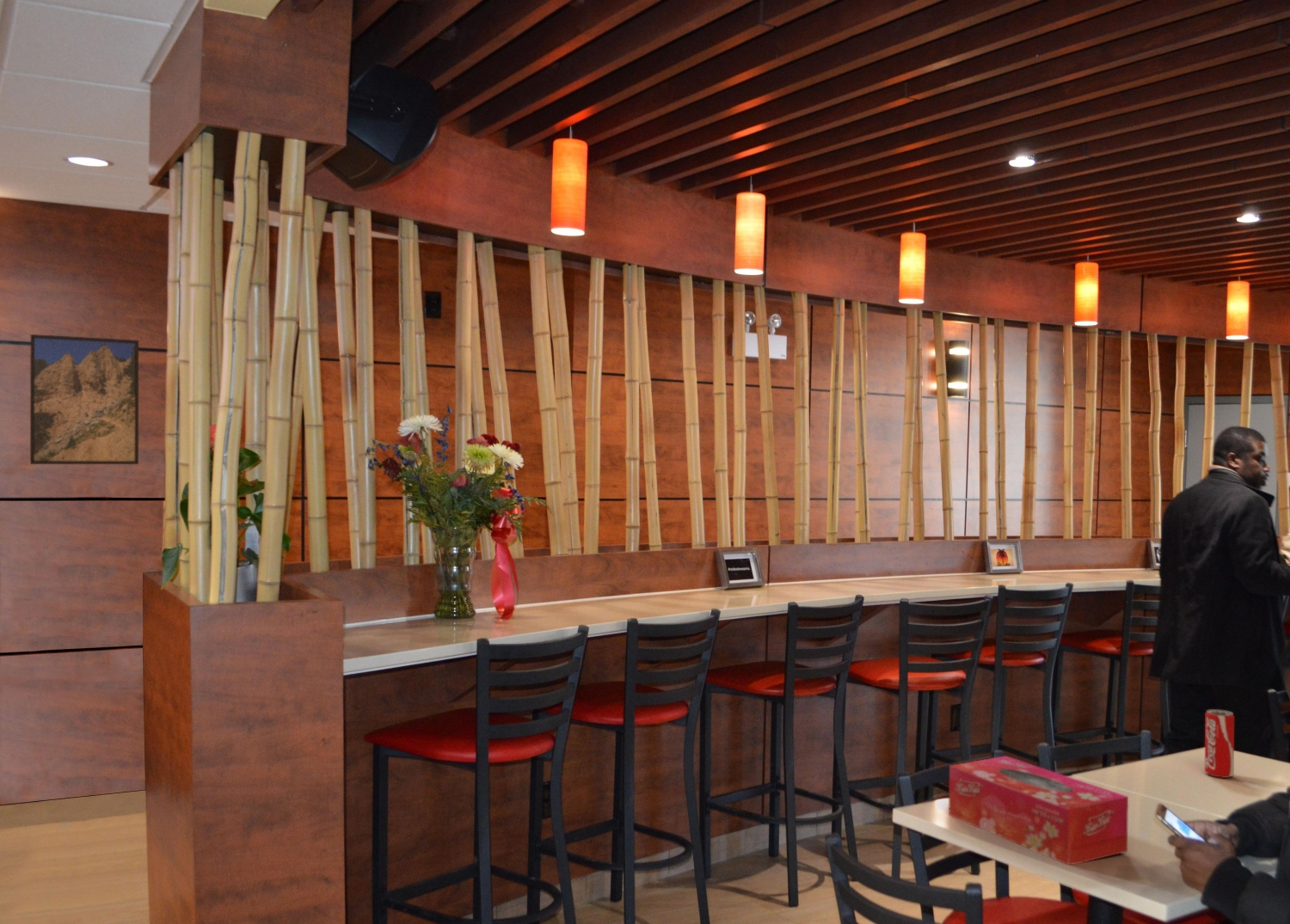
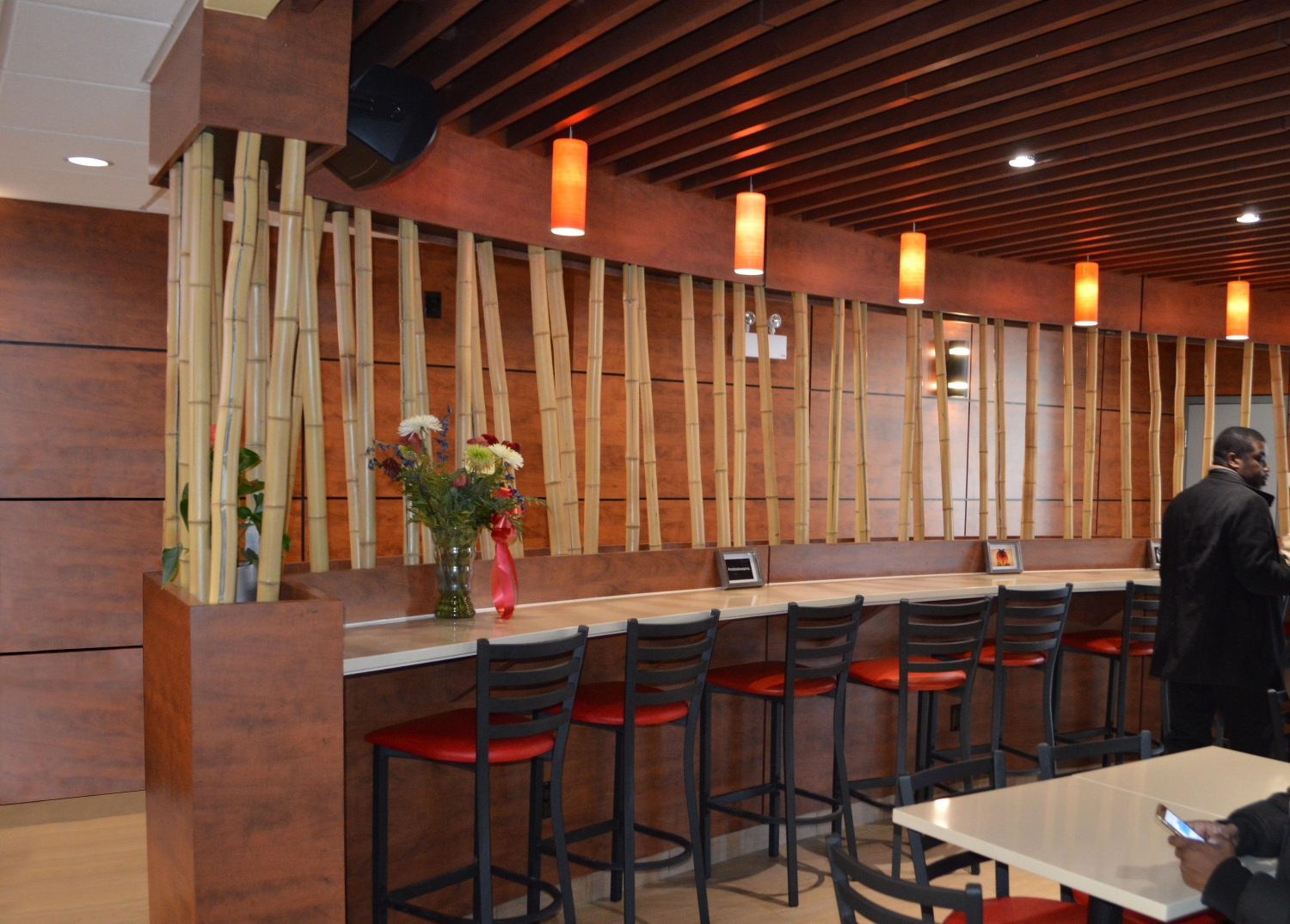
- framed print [29,333,139,465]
- tissue box [949,756,1129,866]
- beverage can [1204,708,1235,779]
